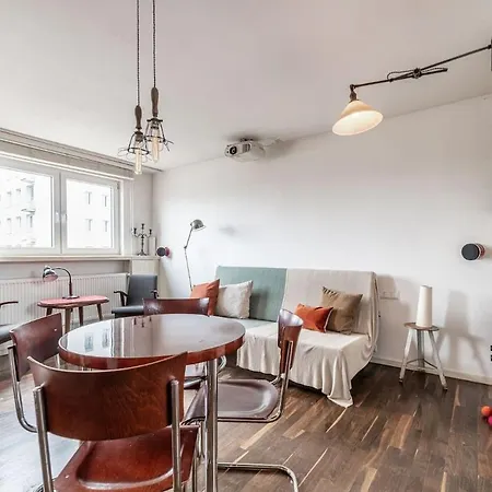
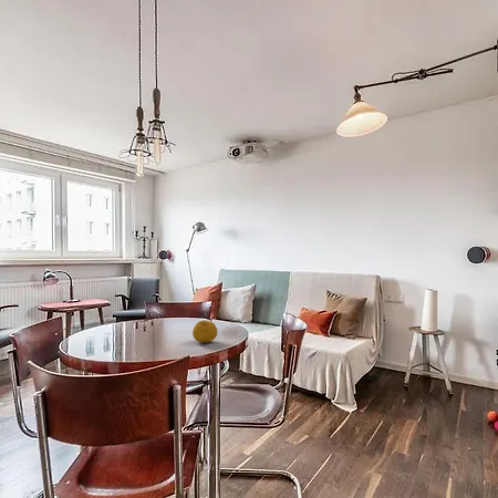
+ fruit [191,319,218,344]
